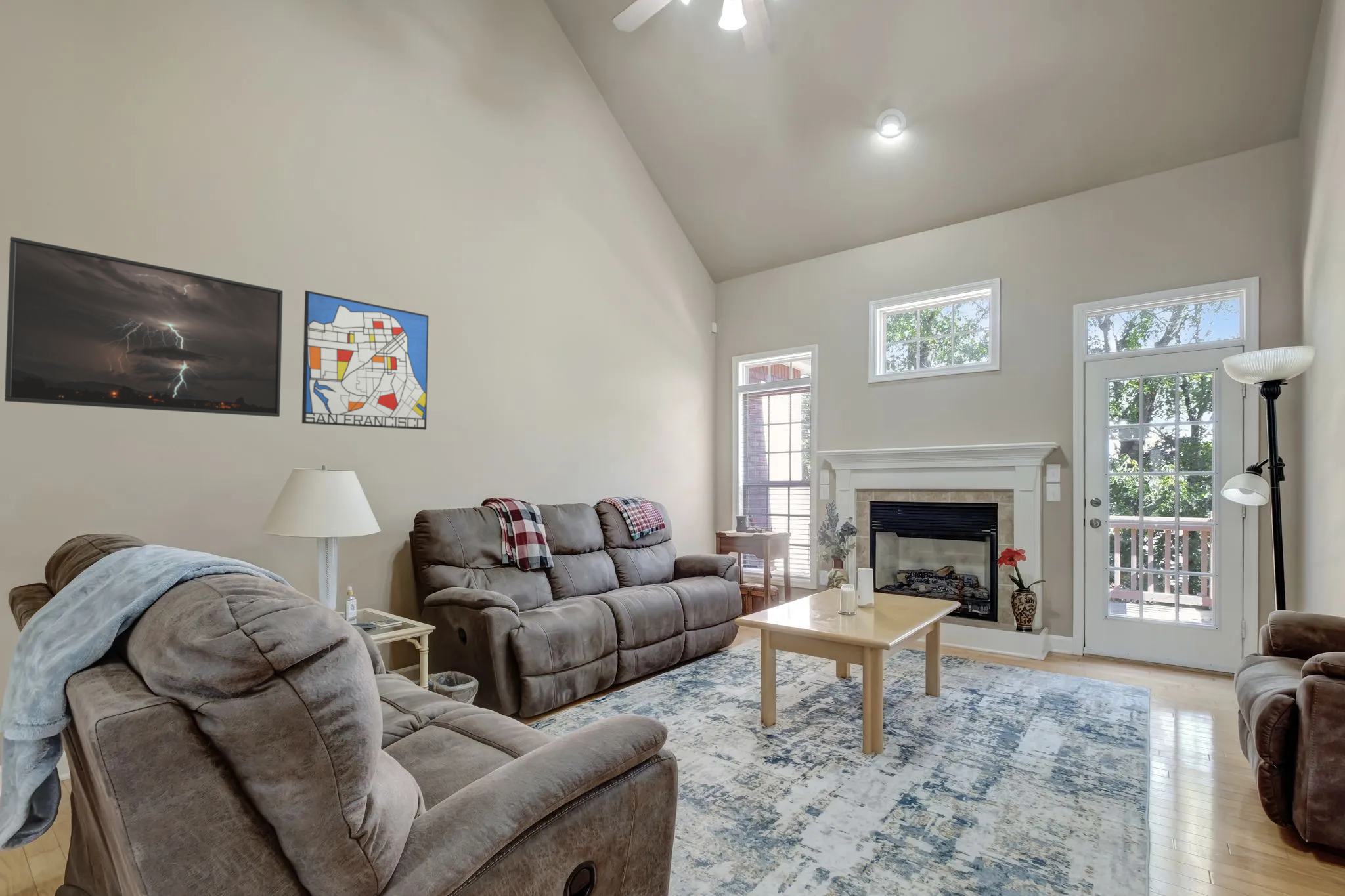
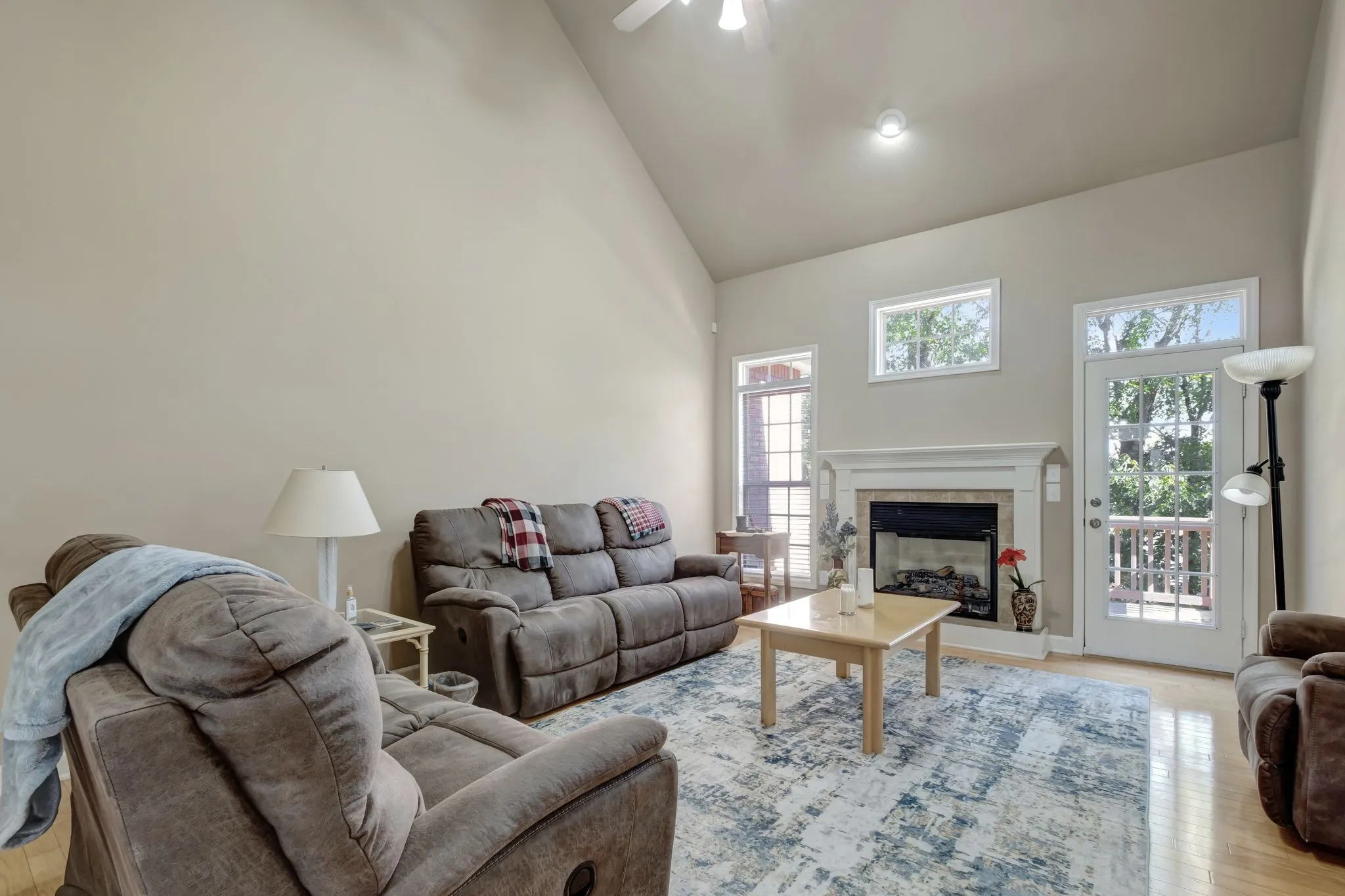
- wall art [301,290,429,431]
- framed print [4,236,284,417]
